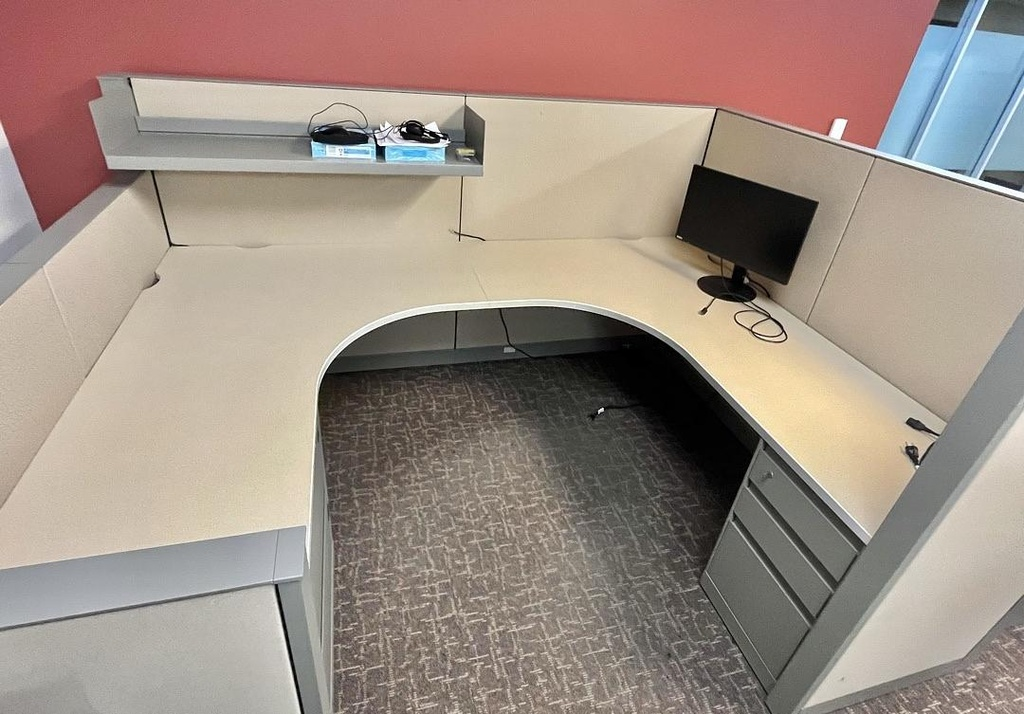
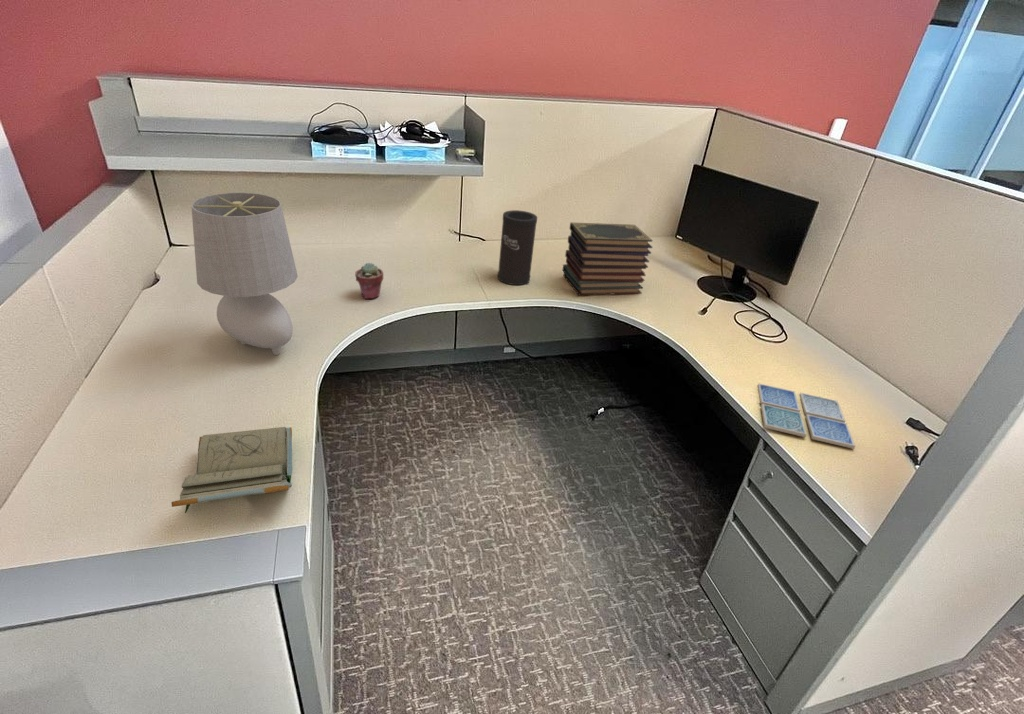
+ table lamp [191,192,299,356]
+ potted succulent [354,262,384,300]
+ drink coaster [757,382,856,450]
+ book stack [562,222,653,296]
+ speaker [497,209,538,286]
+ book [170,426,293,514]
